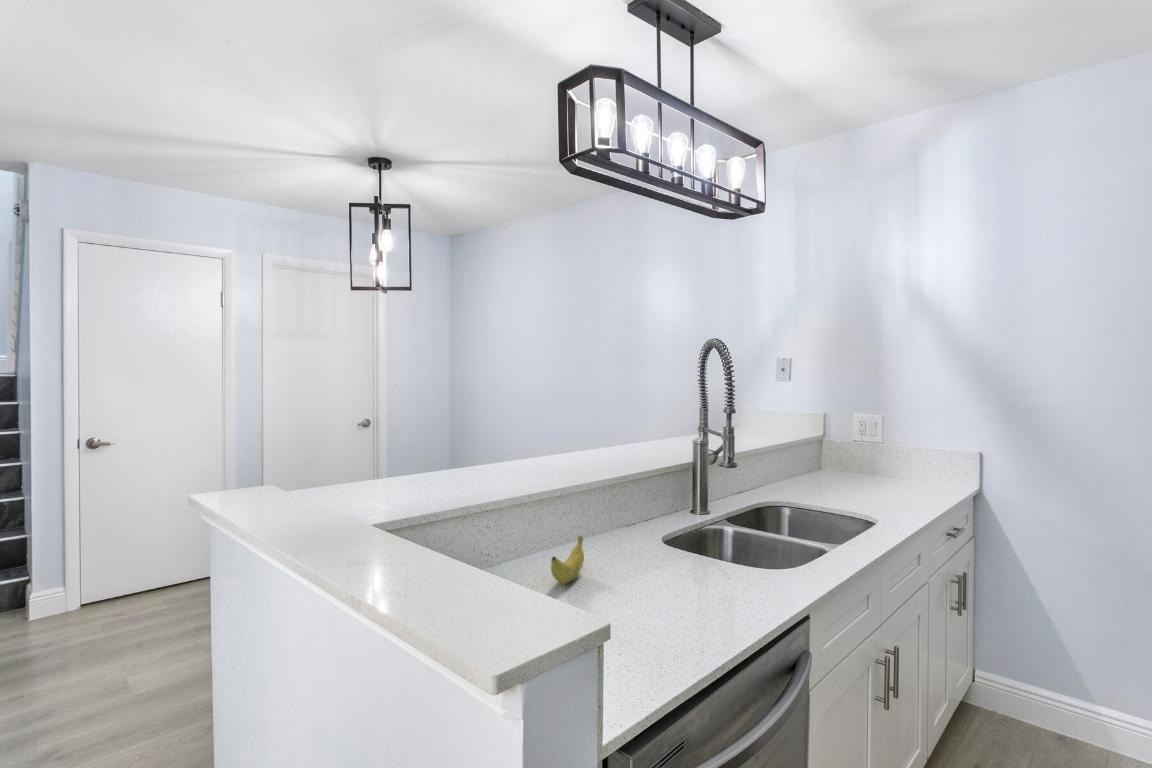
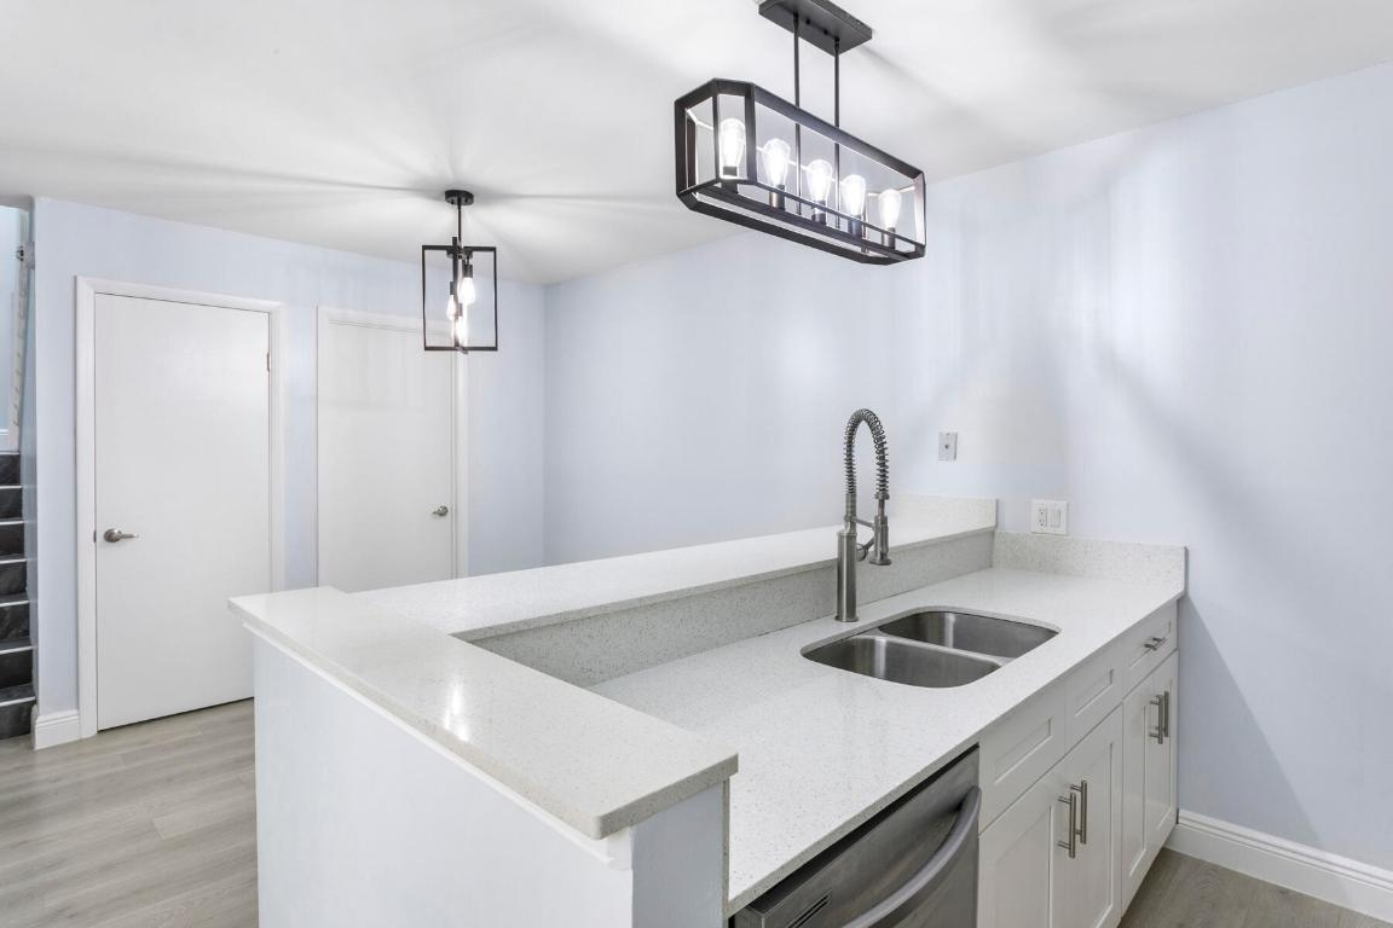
- banana [550,534,585,584]
